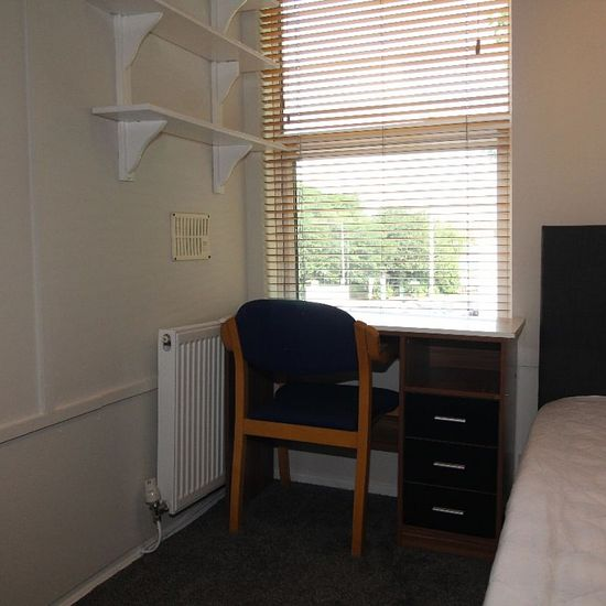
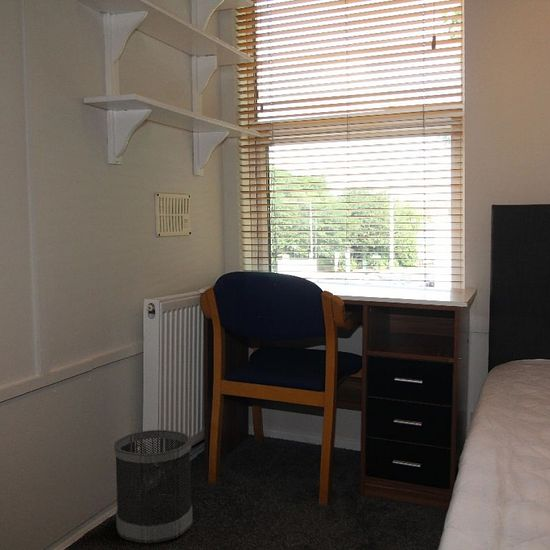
+ wastebasket [113,429,194,544]
